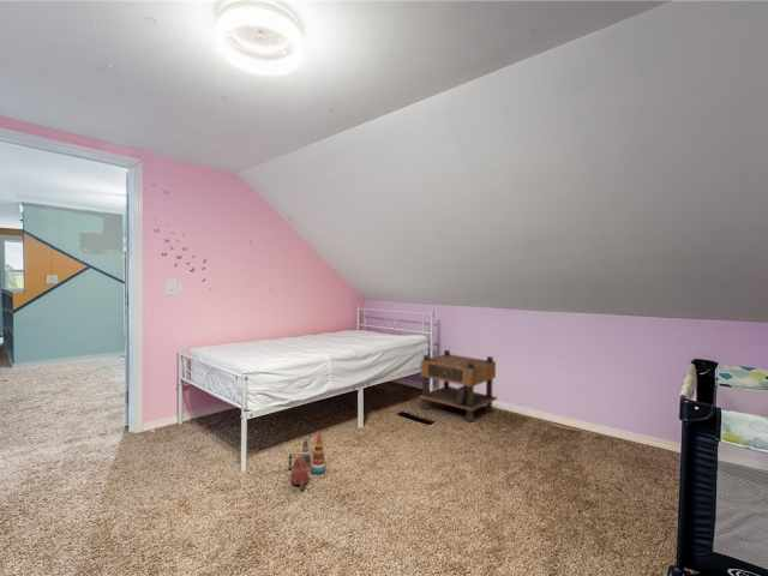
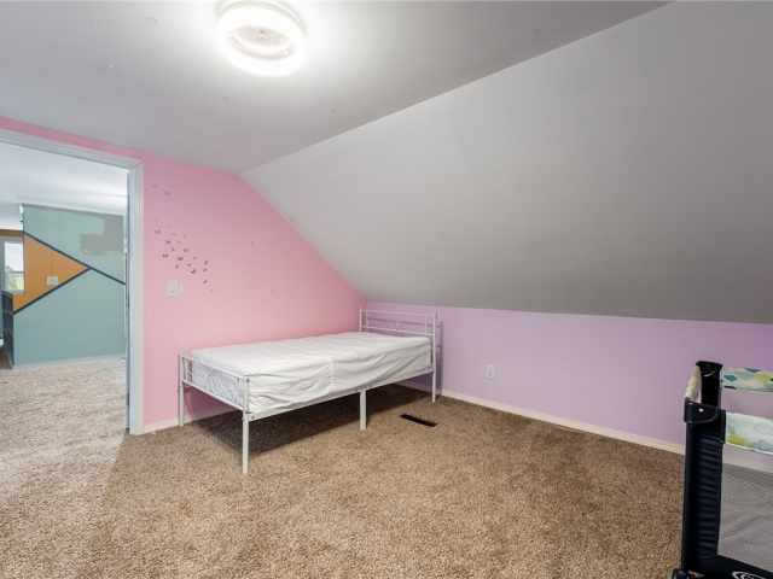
- nightstand [418,349,498,422]
- stacking toy [287,430,326,491]
